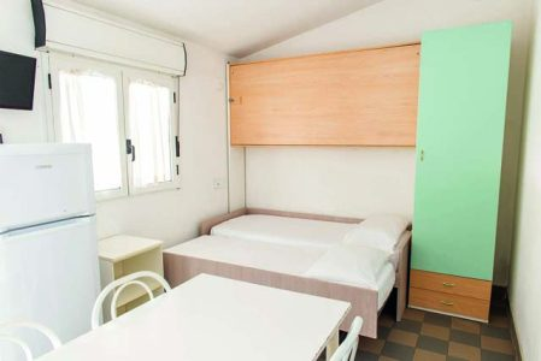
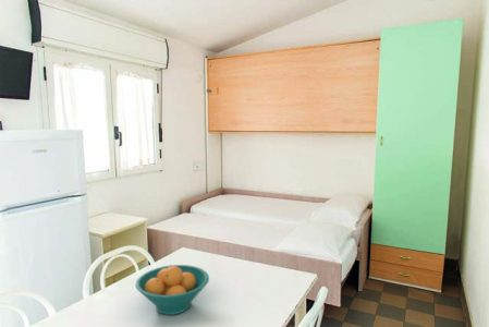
+ fruit bowl [134,264,210,316]
